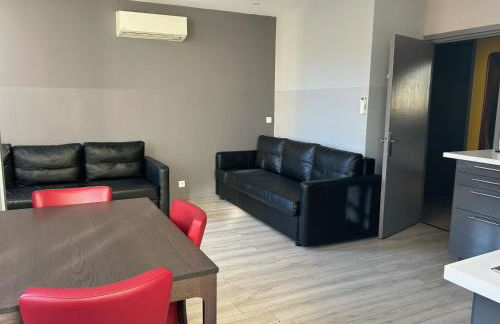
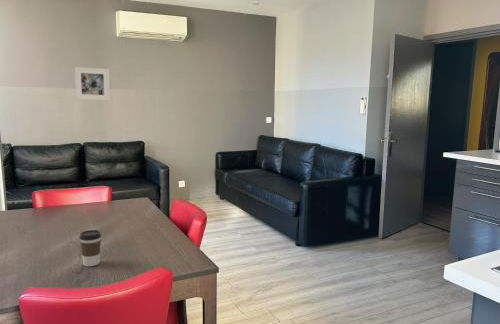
+ coffee cup [79,229,102,267]
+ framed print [74,66,111,101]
